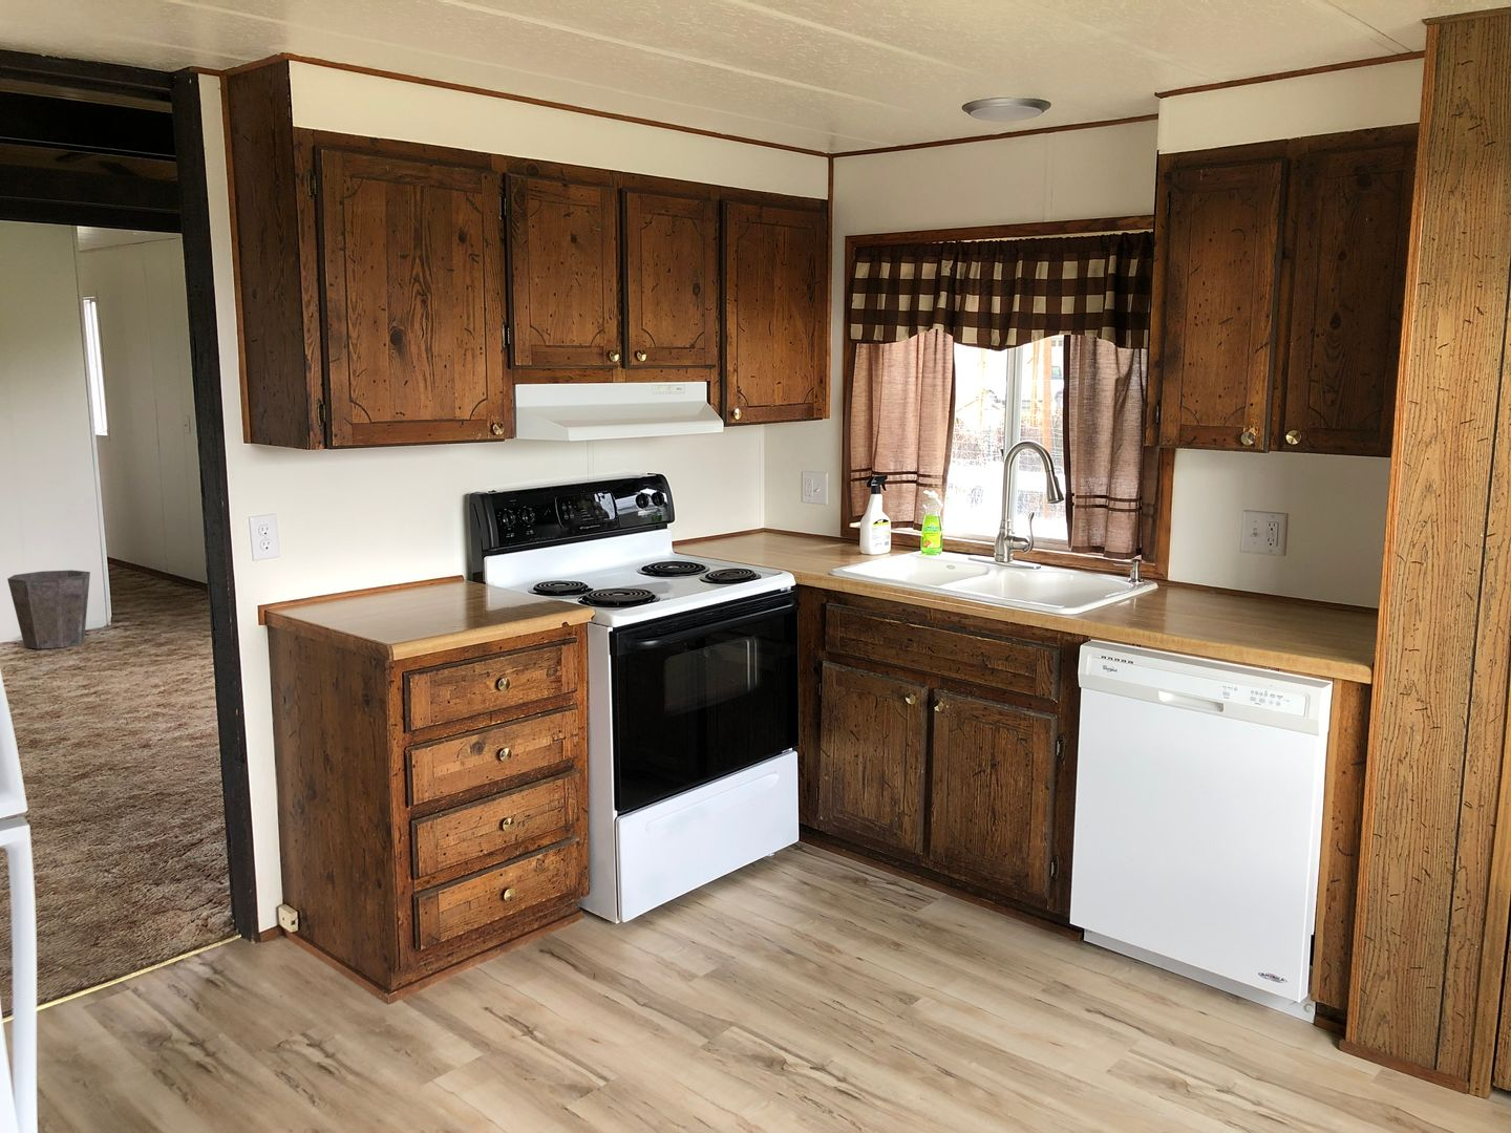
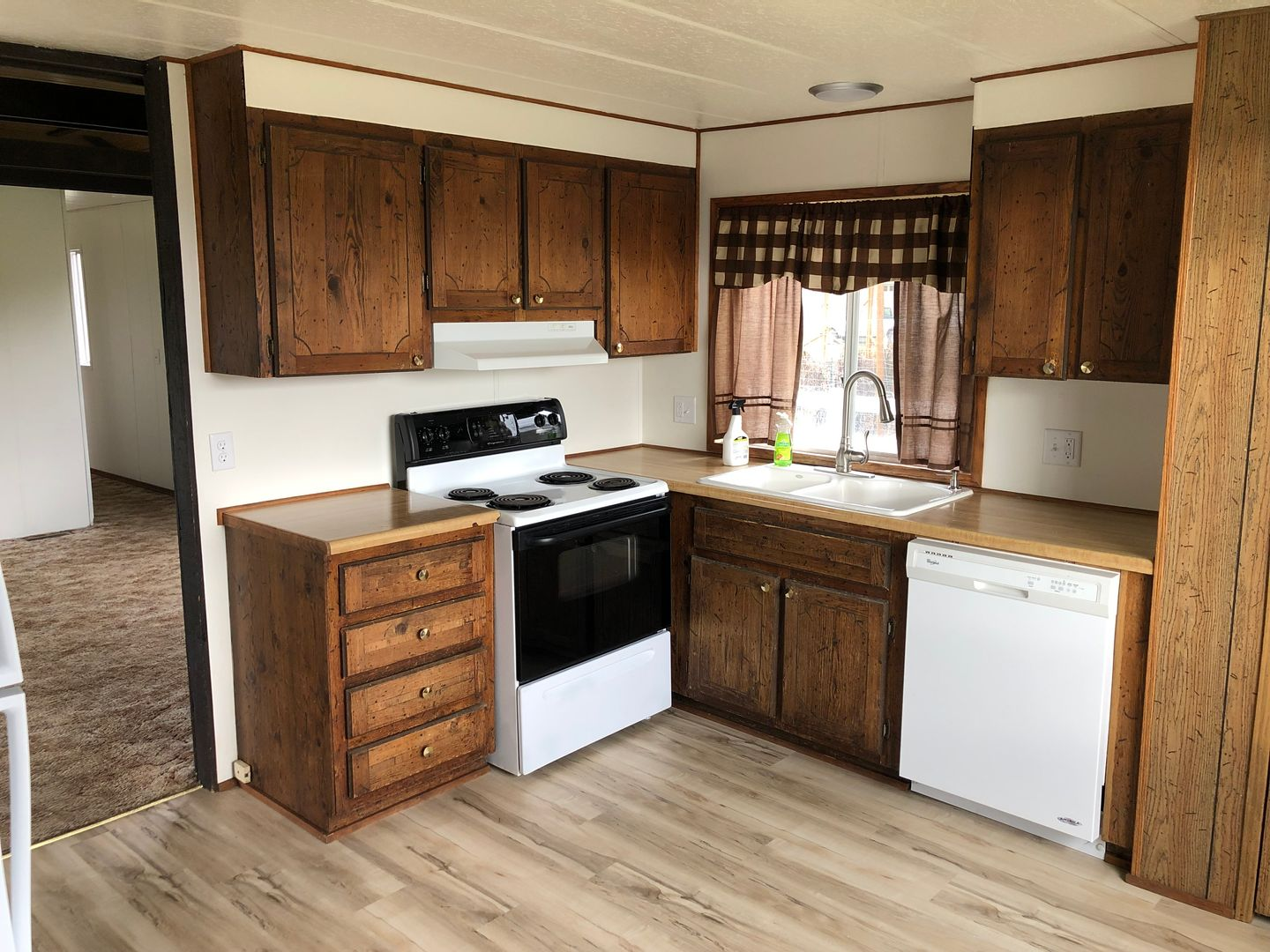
- waste bin [6,570,92,650]
